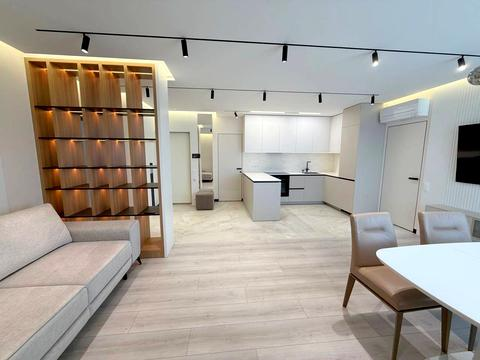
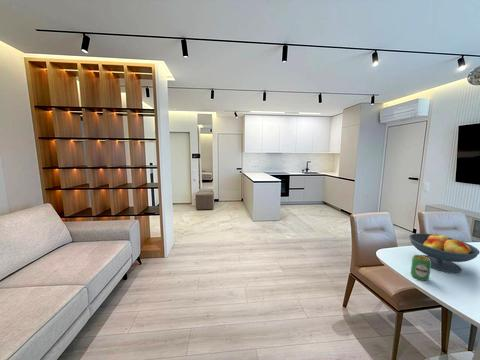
+ beverage can [410,254,431,282]
+ fruit bowl [408,232,480,274]
